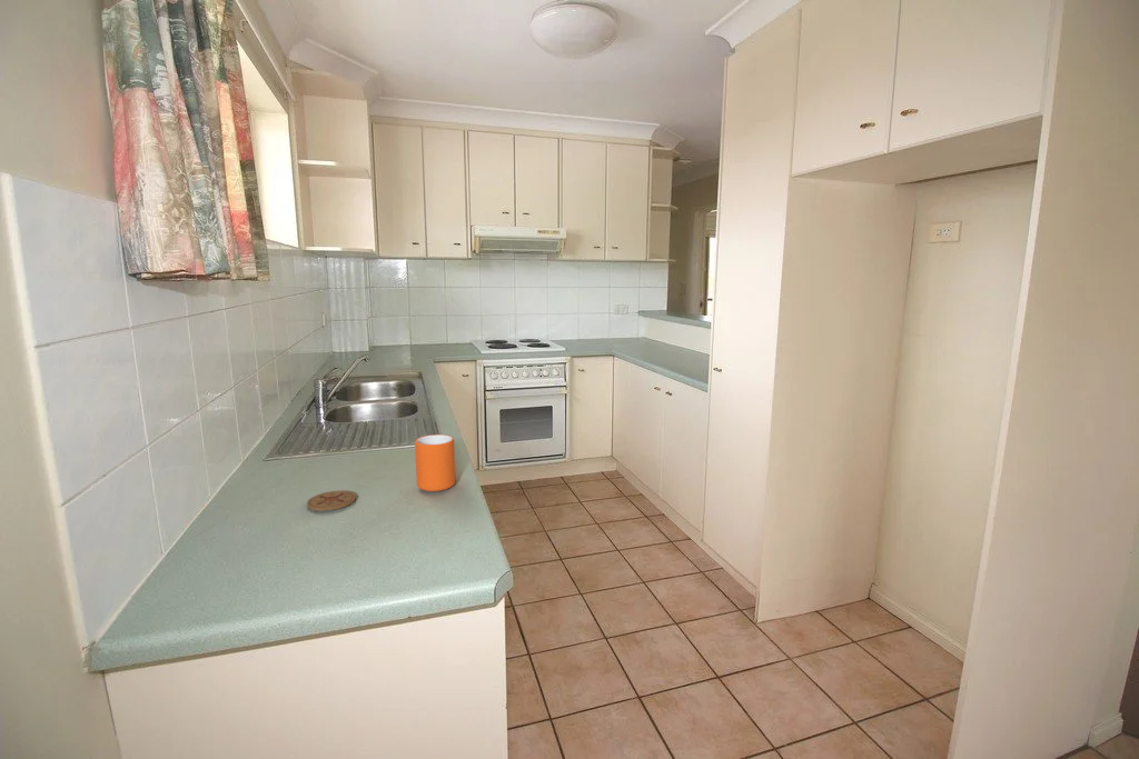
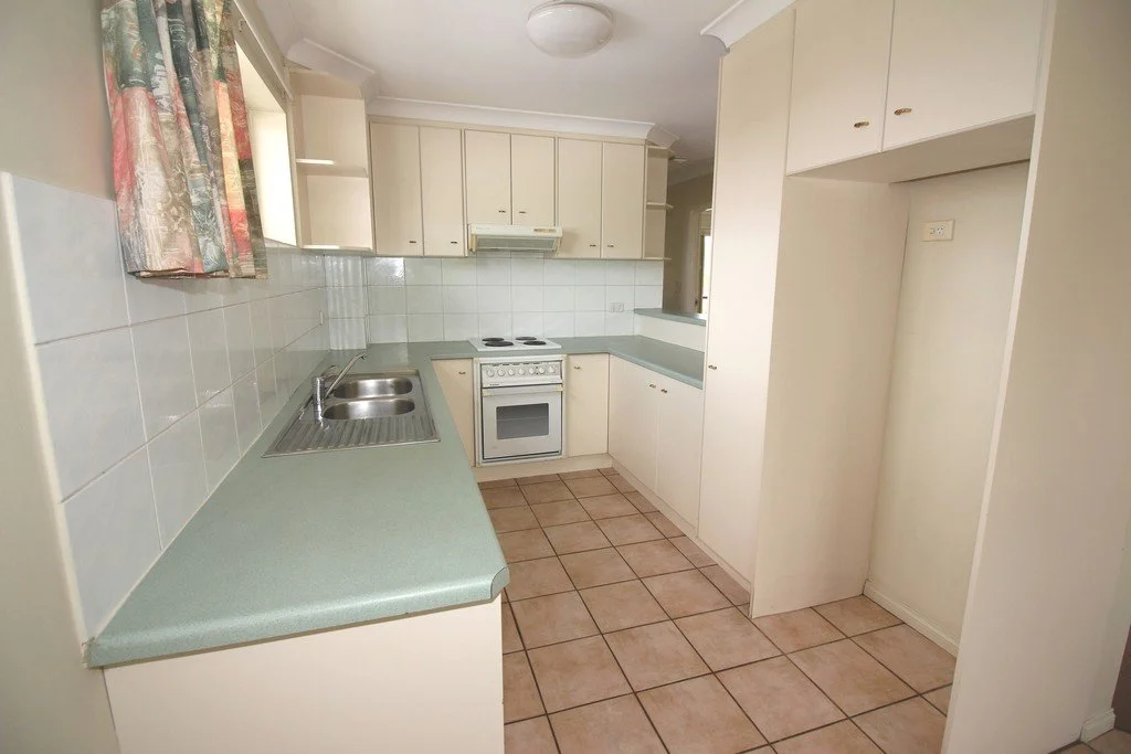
- mug [414,433,456,492]
- coaster [306,490,357,512]
